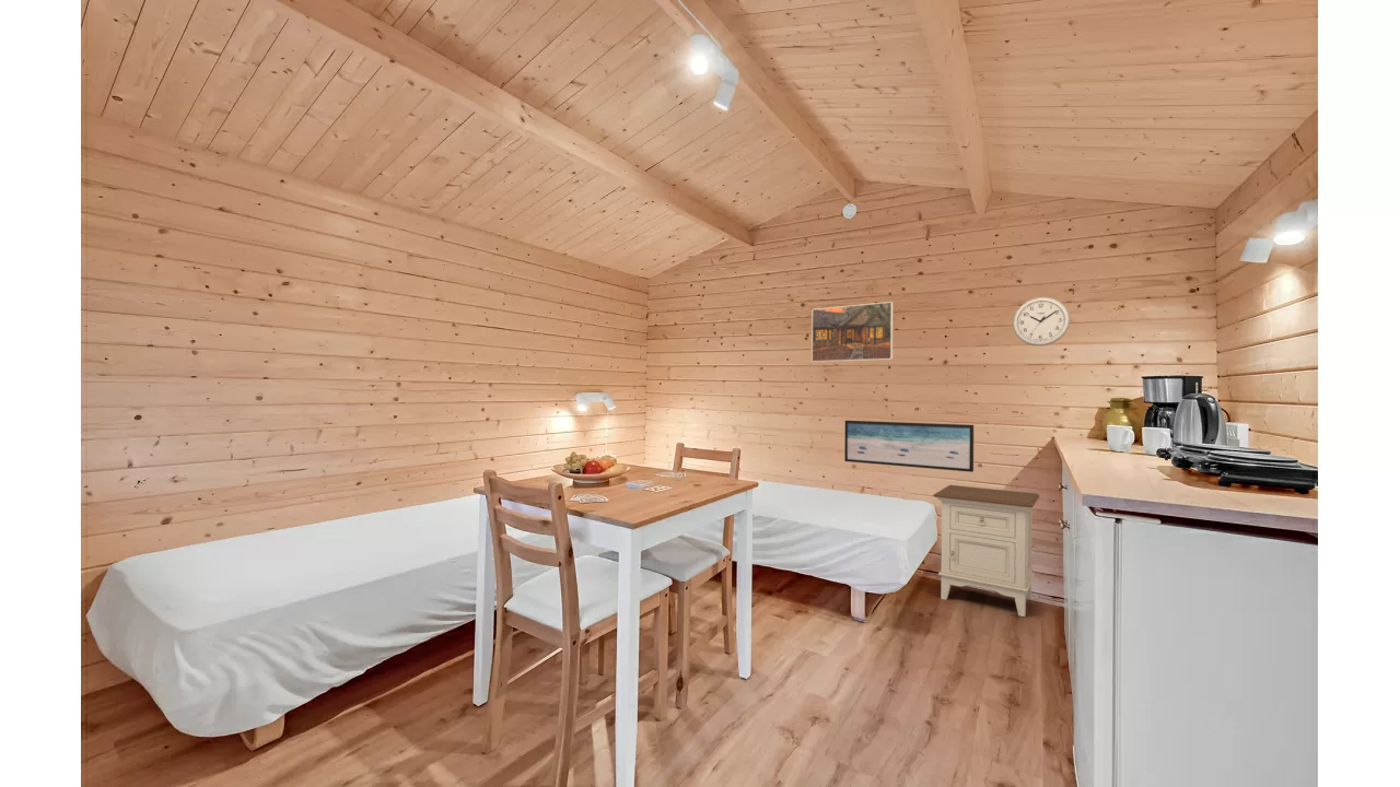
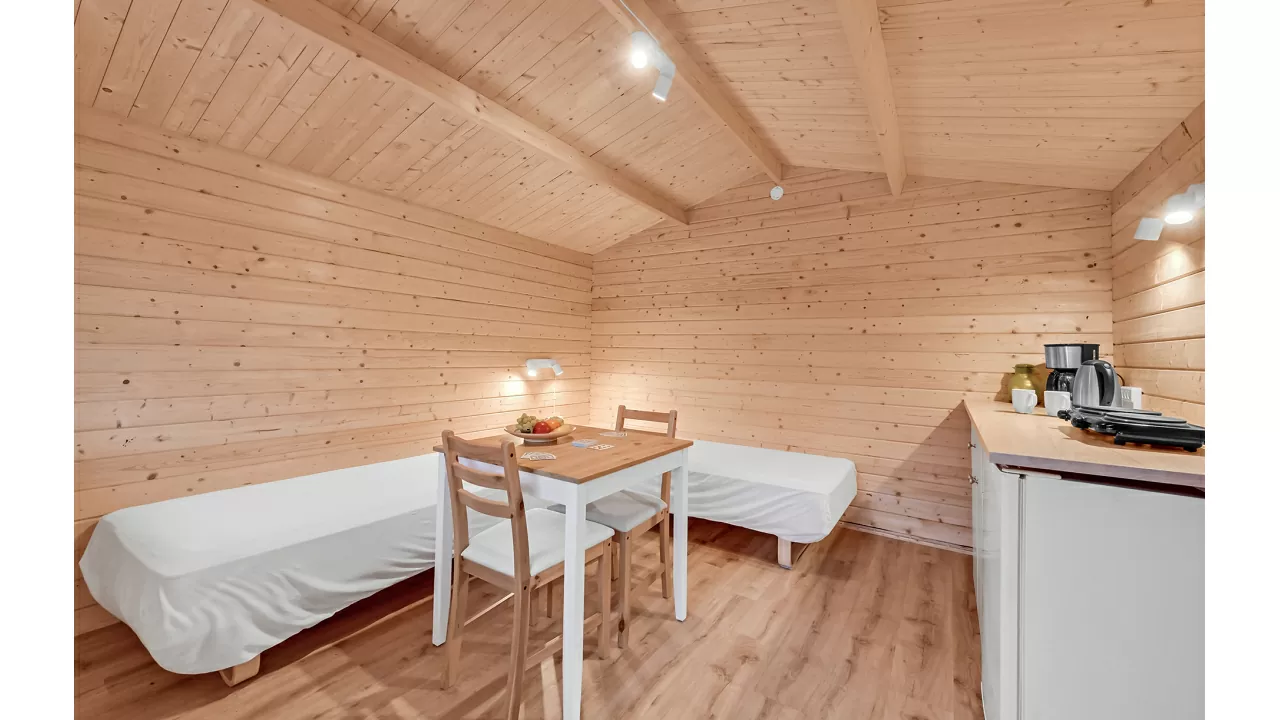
- nightstand [932,484,1040,618]
- wall art [843,420,975,473]
- wall clock [1012,296,1071,346]
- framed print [810,301,895,363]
